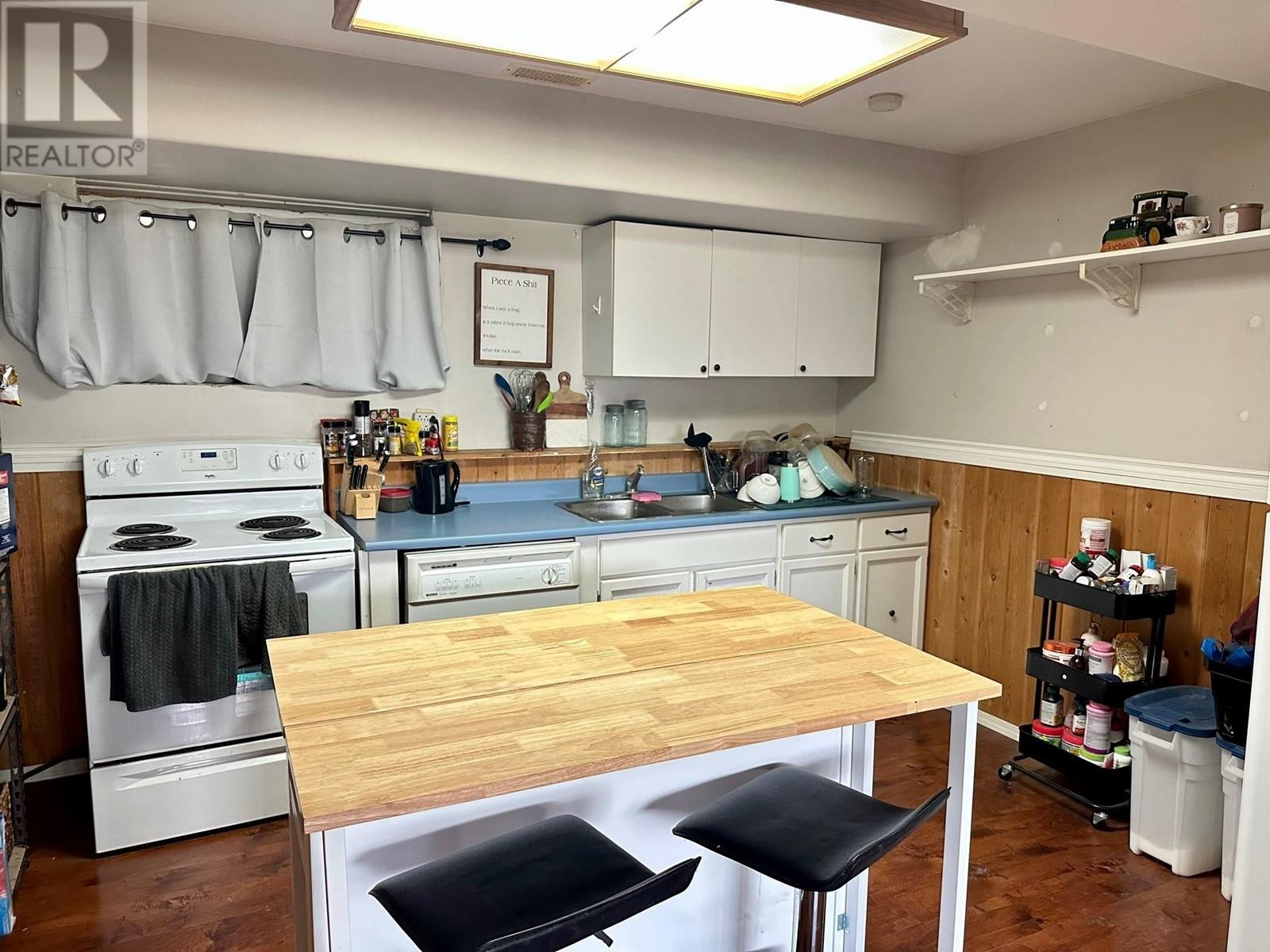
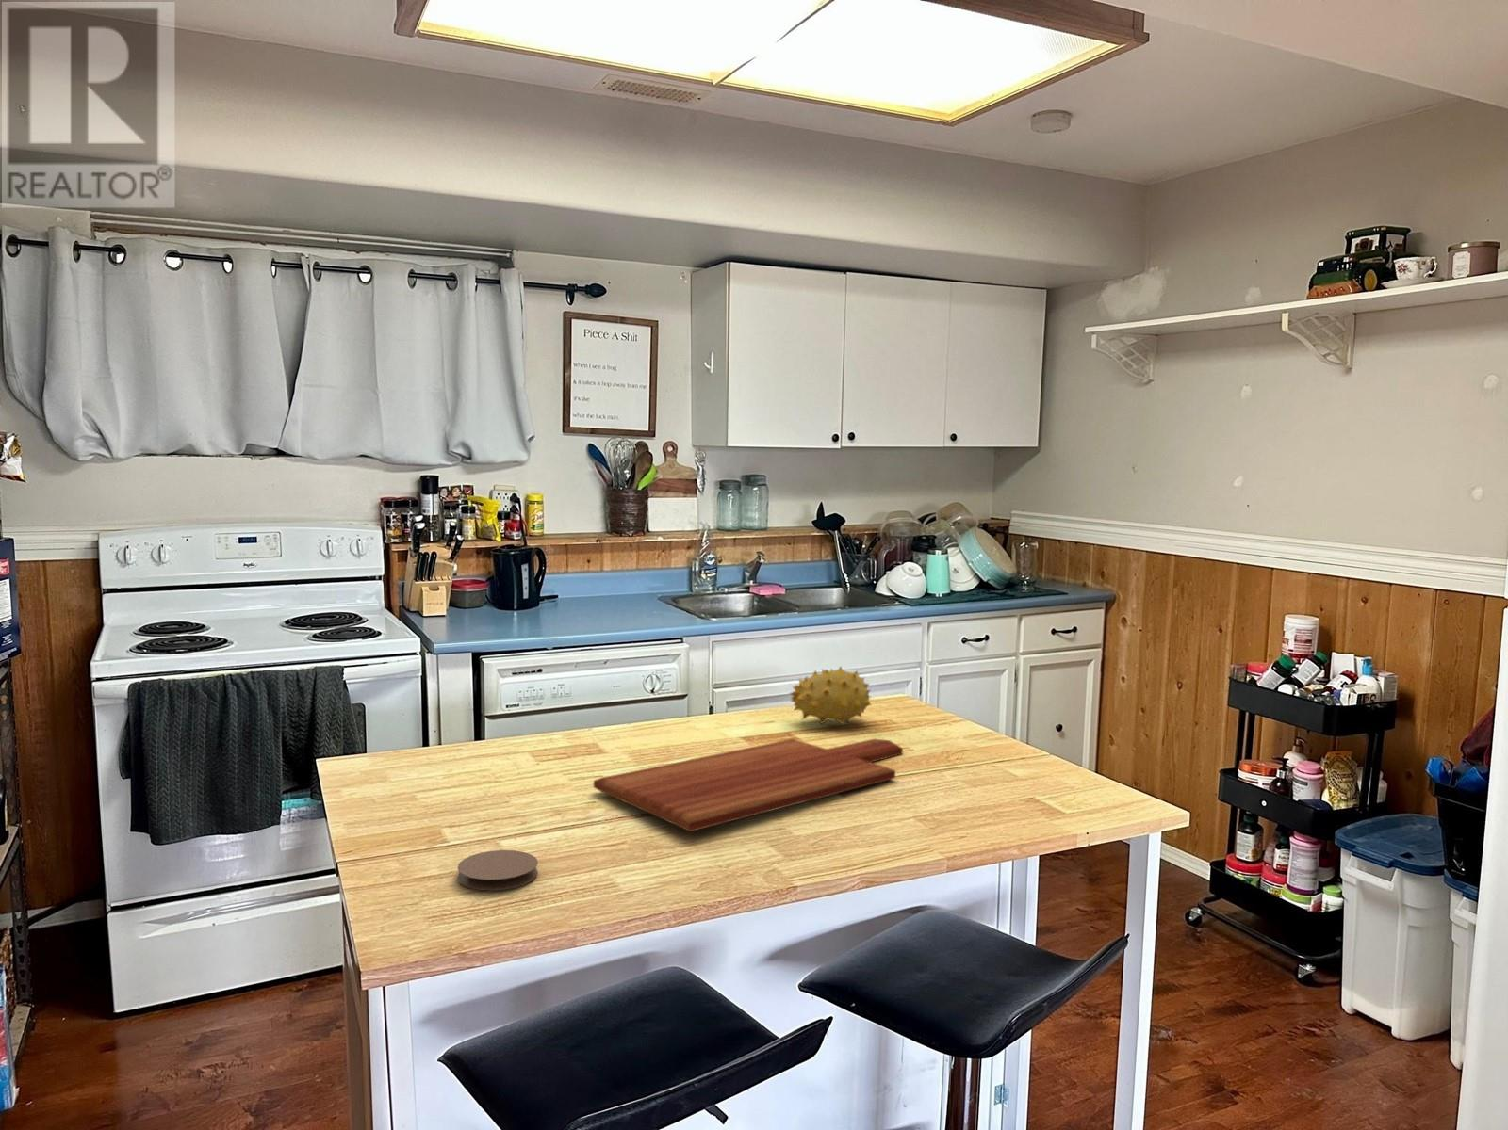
+ coaster [456,850,539,890]
+ cutting board [593,737,904,832]
+ fruit [788,665,872,726]
